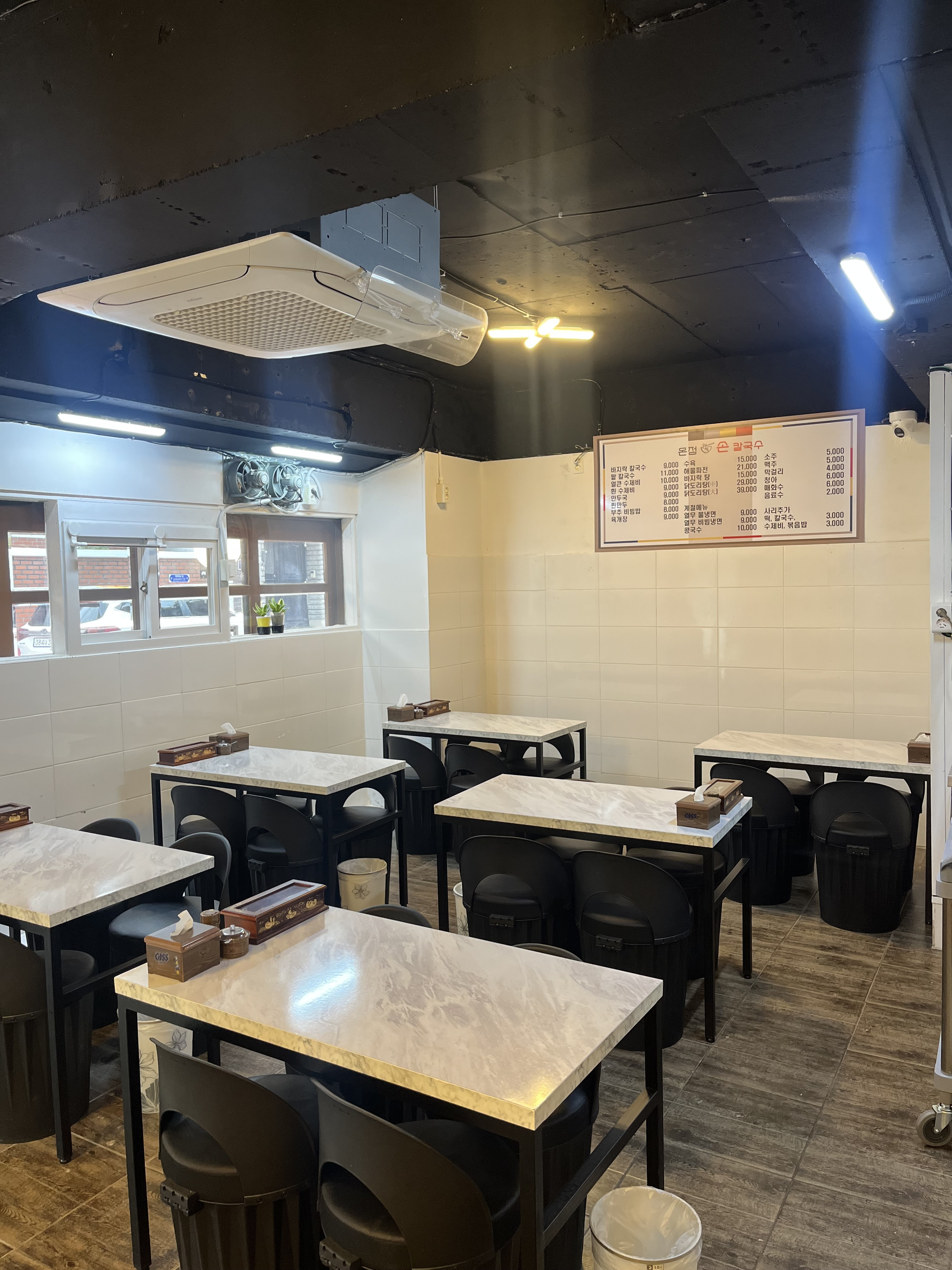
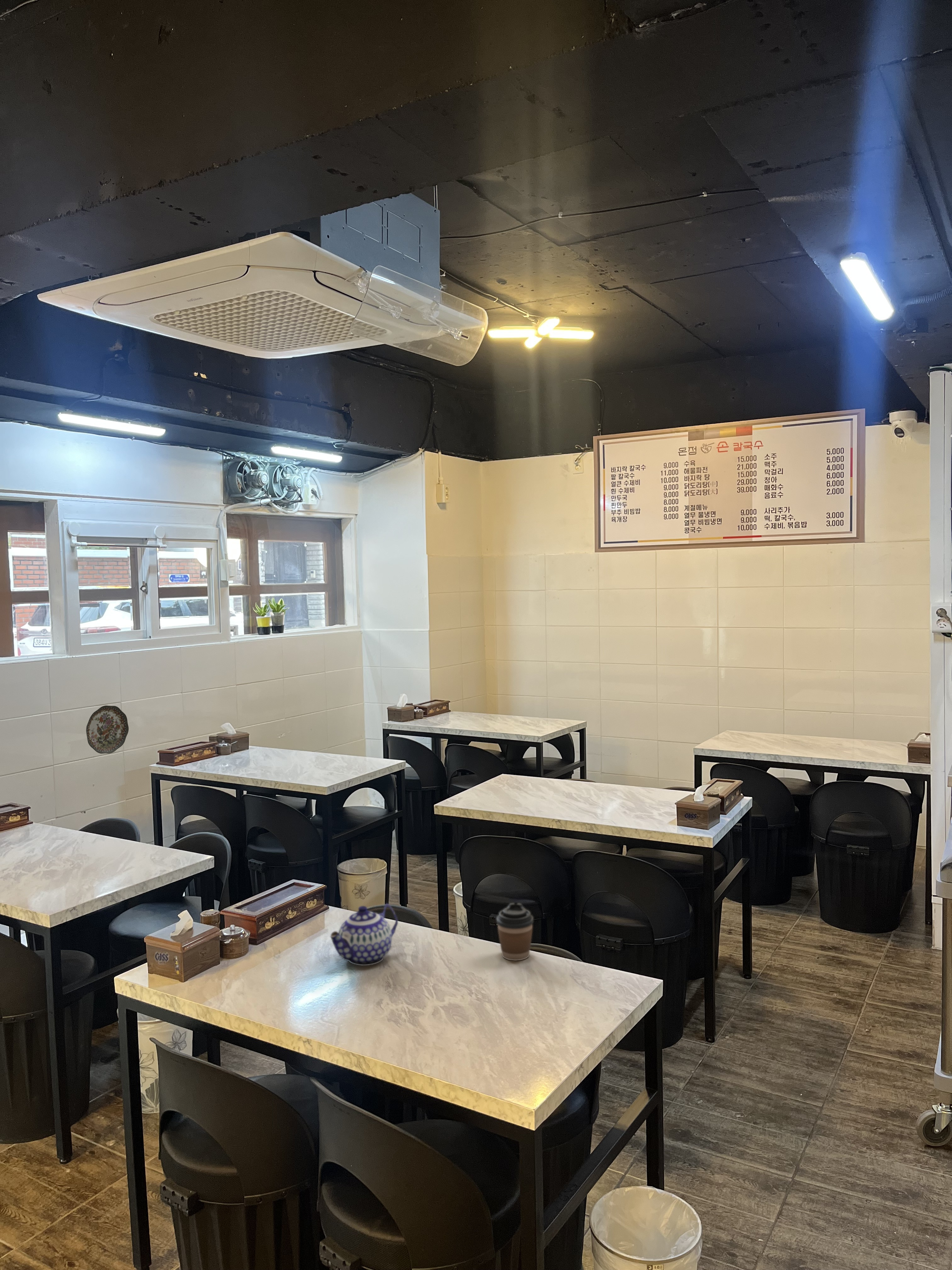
+ decorative plate [86,705,129,754]
+ coffee cup [496,902,534,961]
+ teapot [330,903,398,966]
